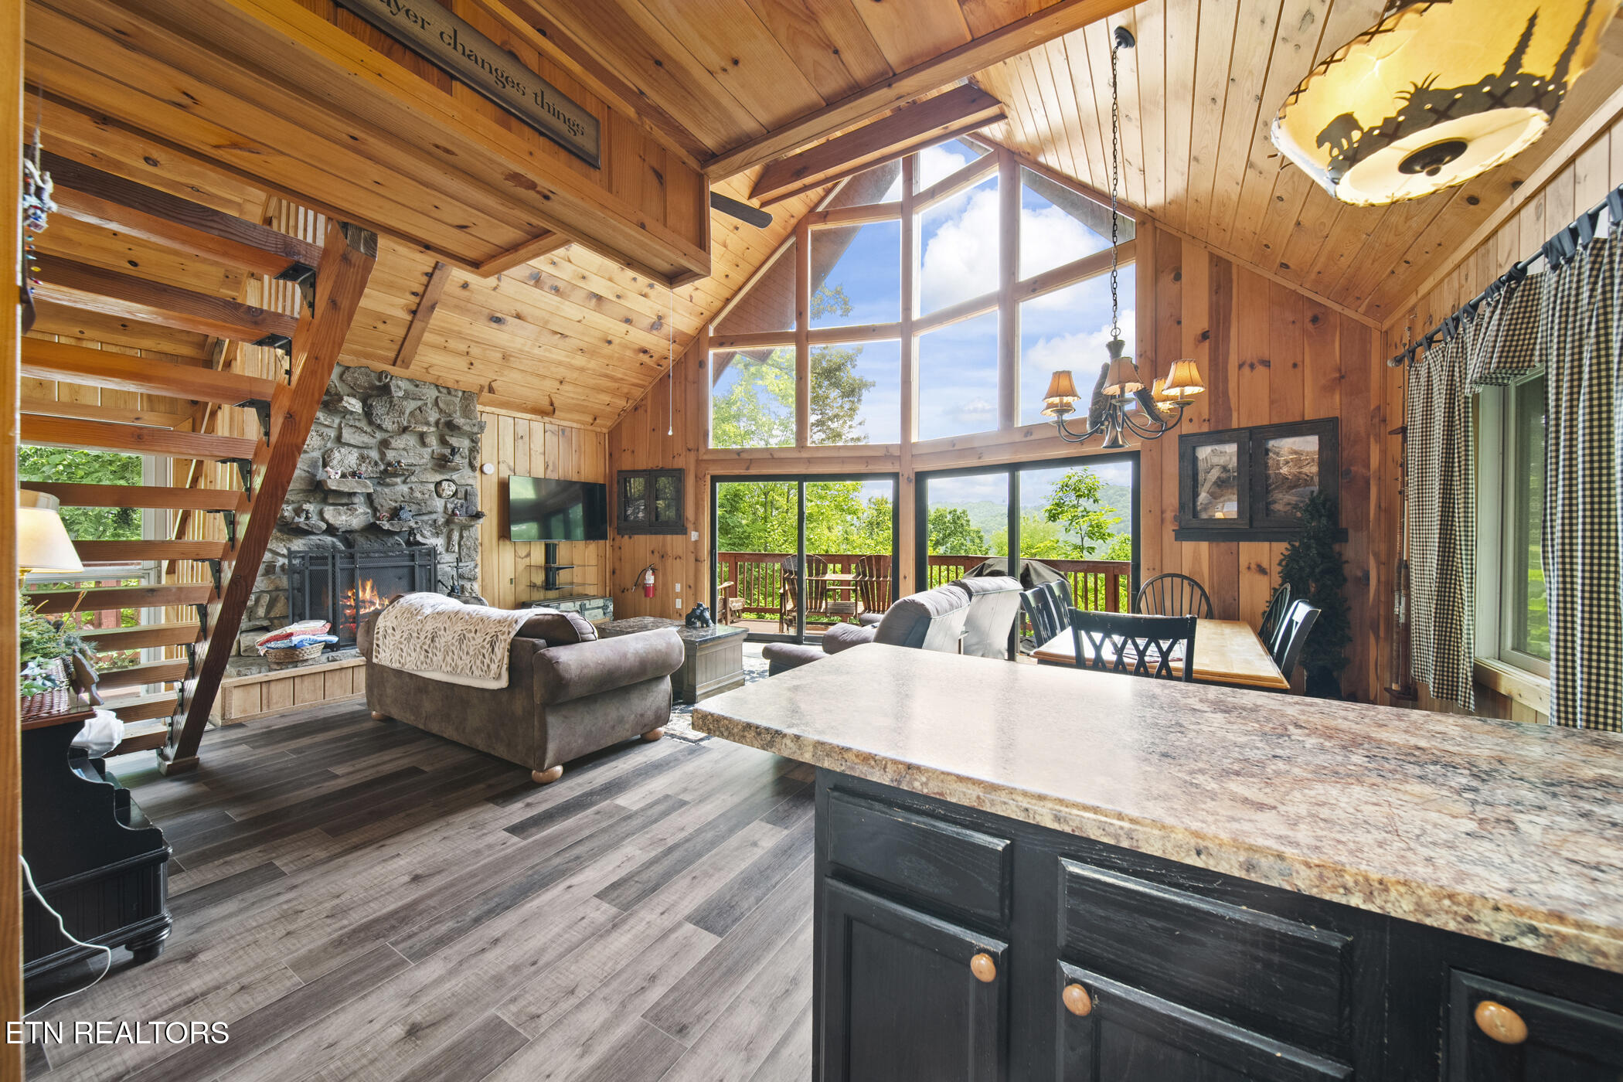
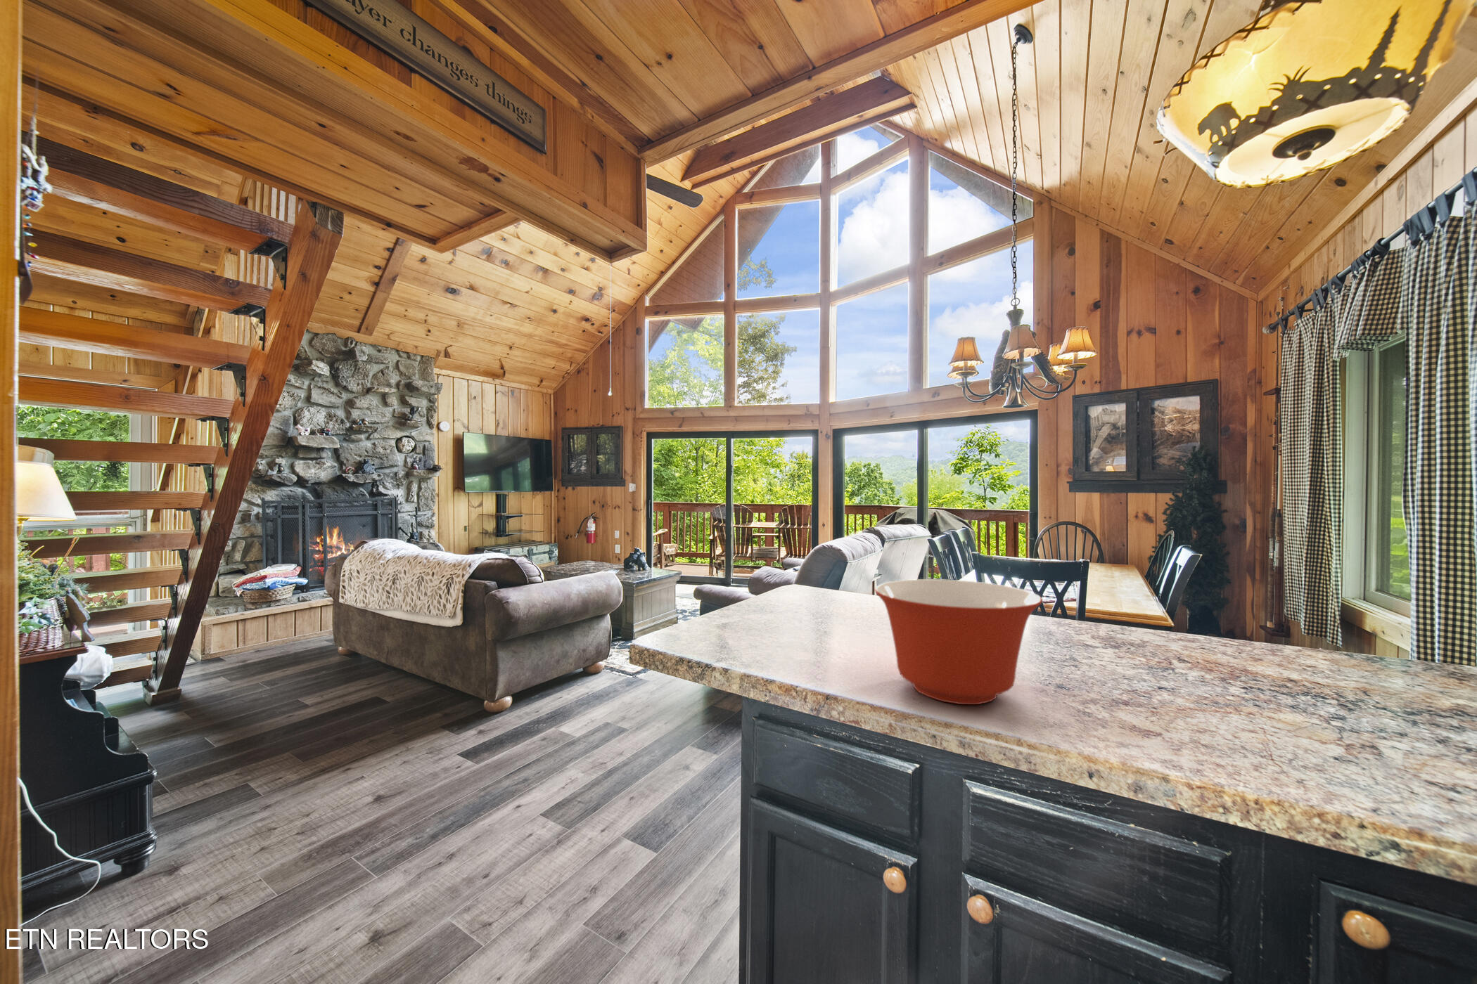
+ mixing bowl [874,579,1043,705]
